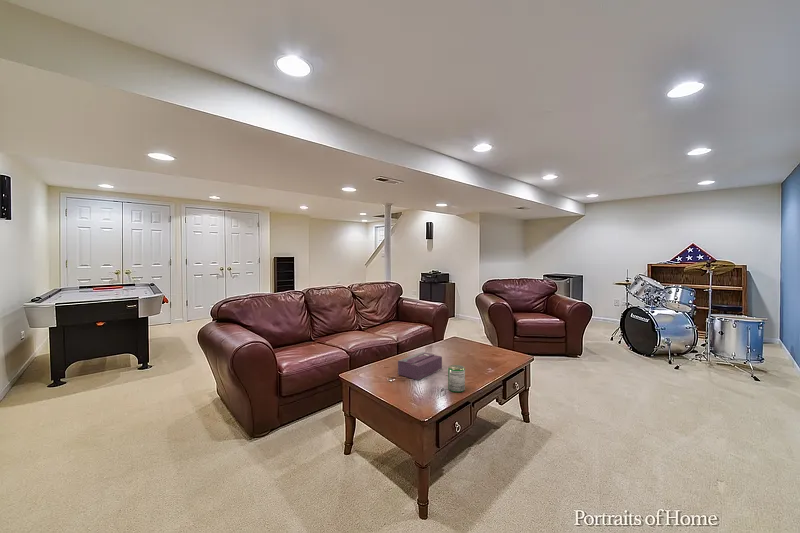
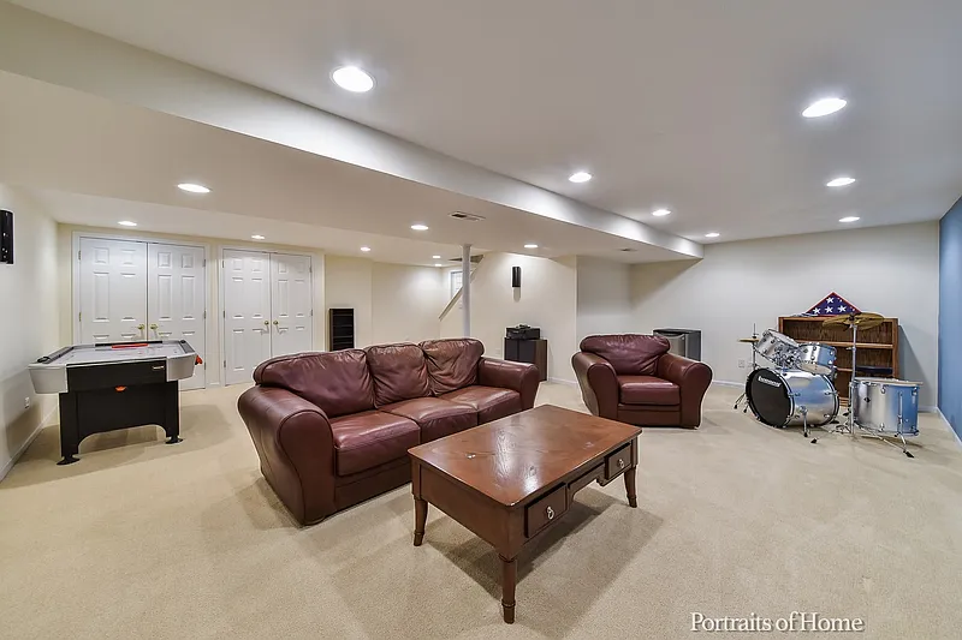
- tissue box [397,351,443,381]
- can [447,364,466,393]
